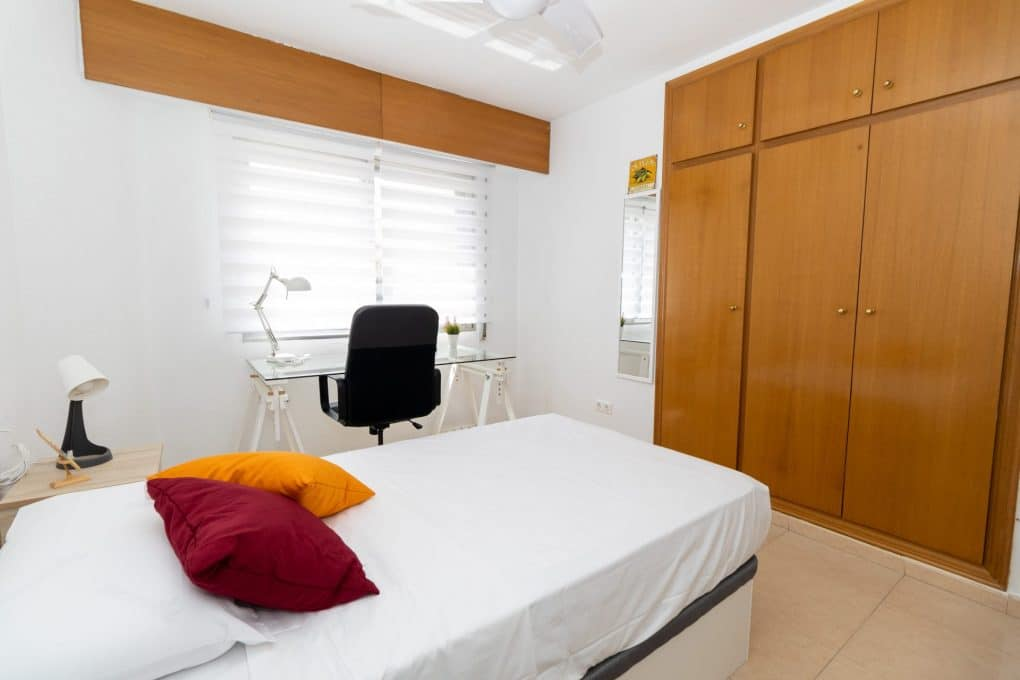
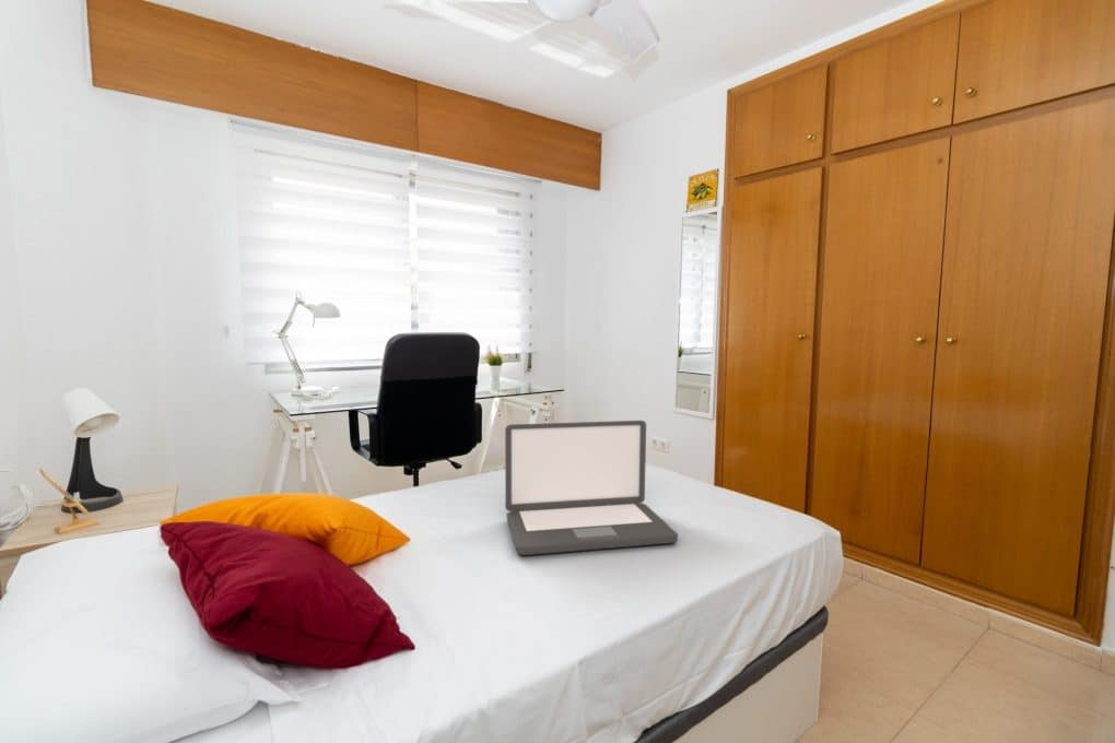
+ laptop [504,420,679,556]
